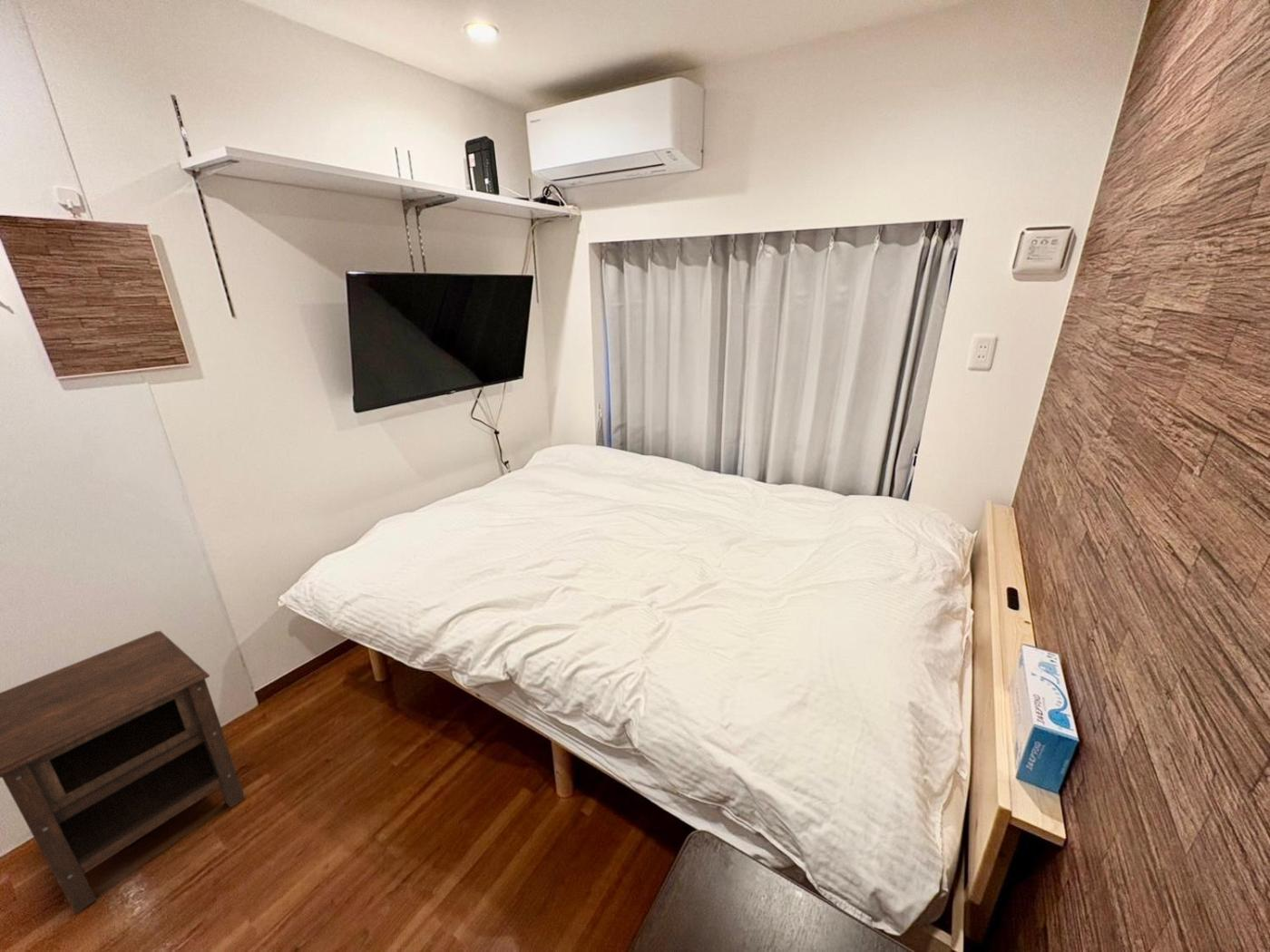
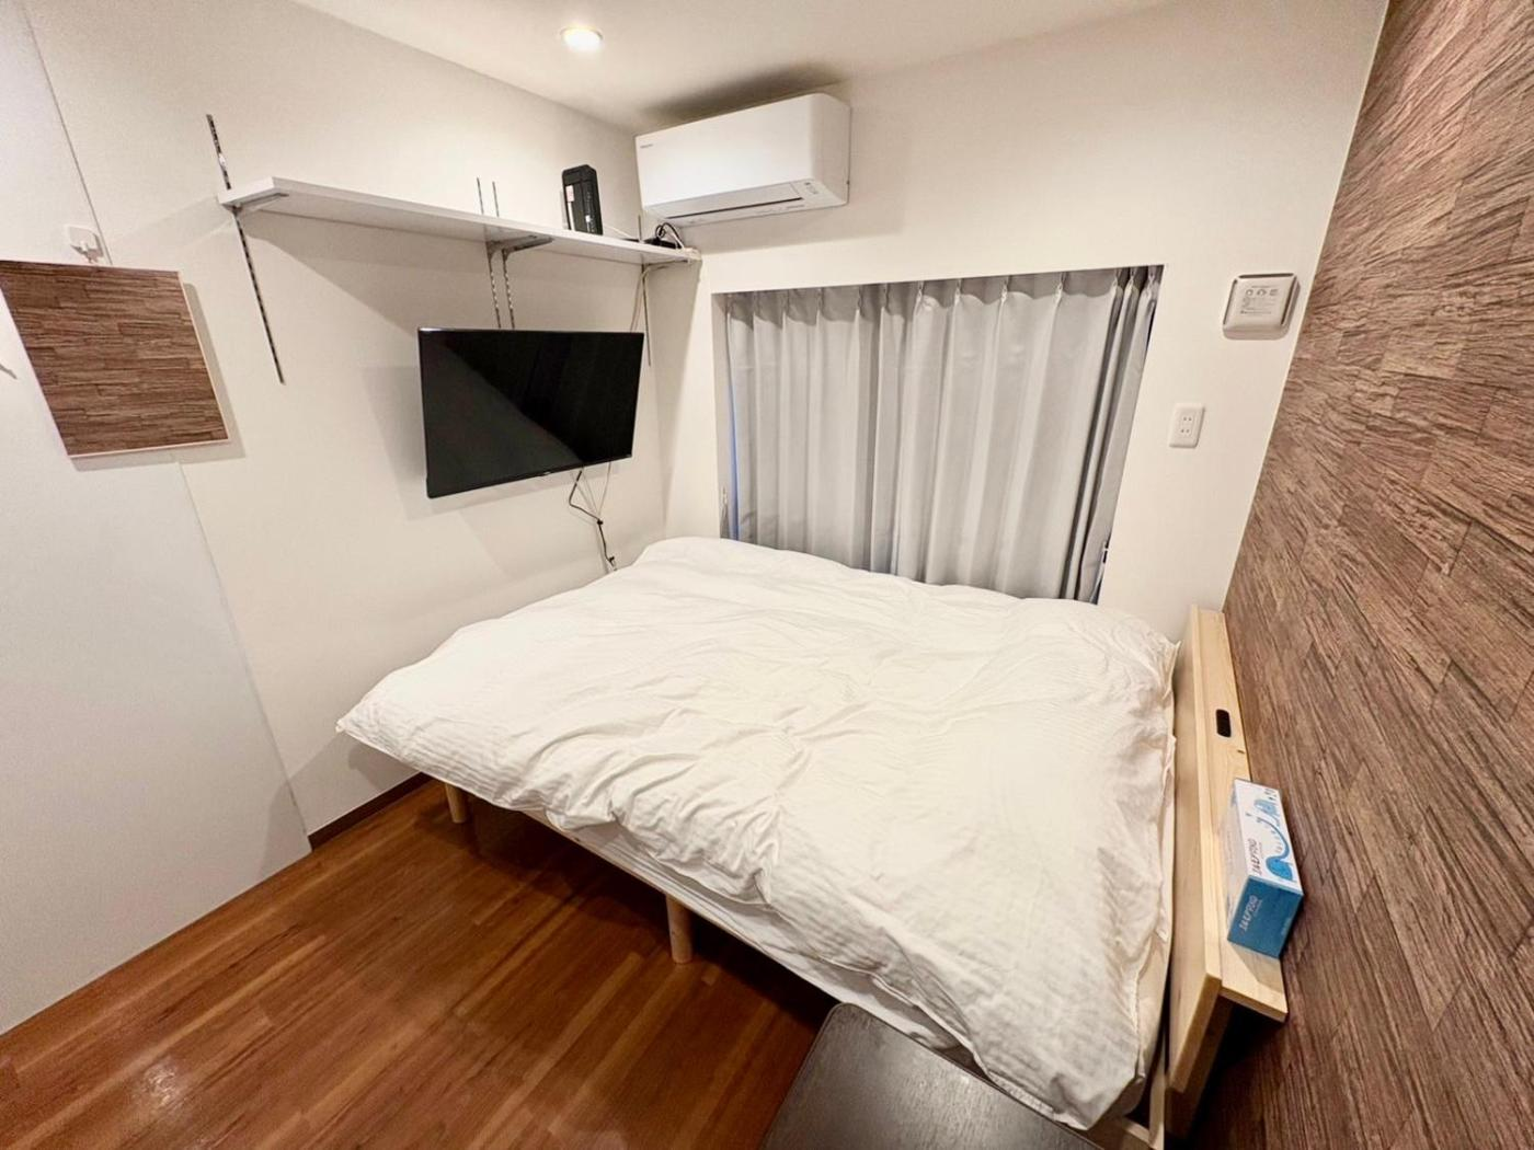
- nightstand [0,630,246,915]
